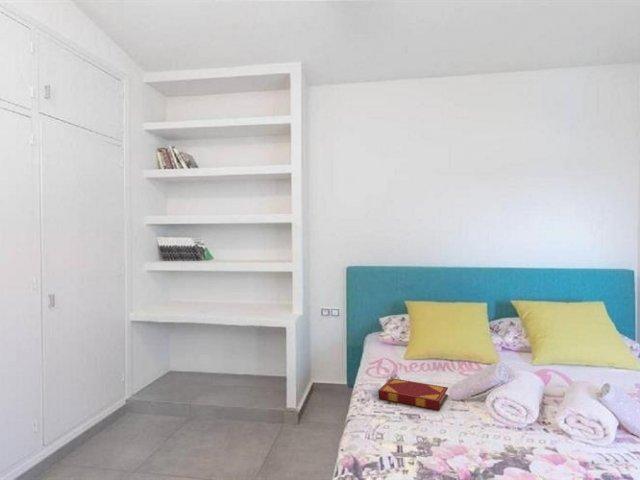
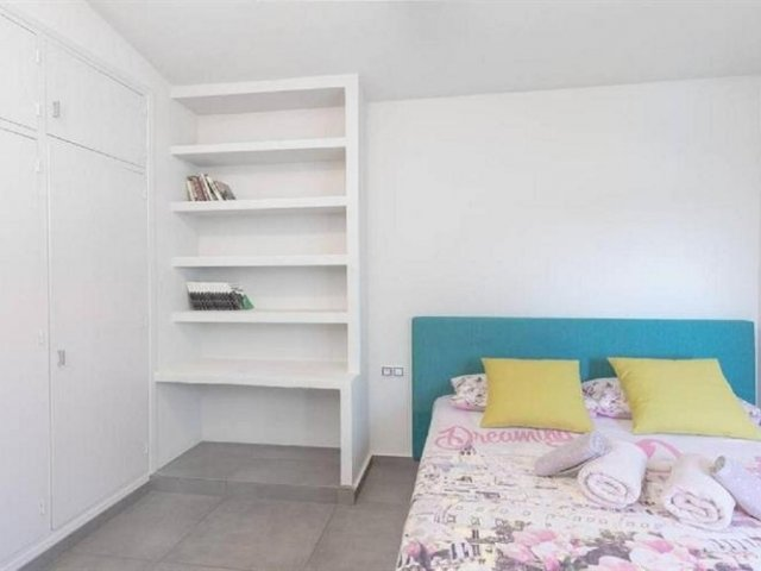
- hardback book [377,377,449,411]
